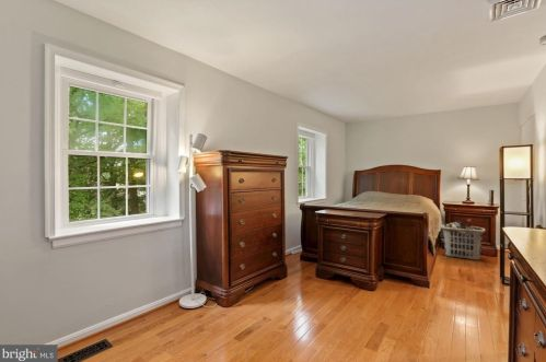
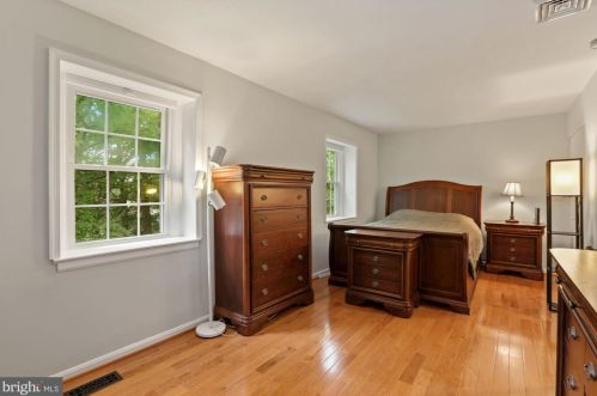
- clothes hamper [440,220,487,261]
